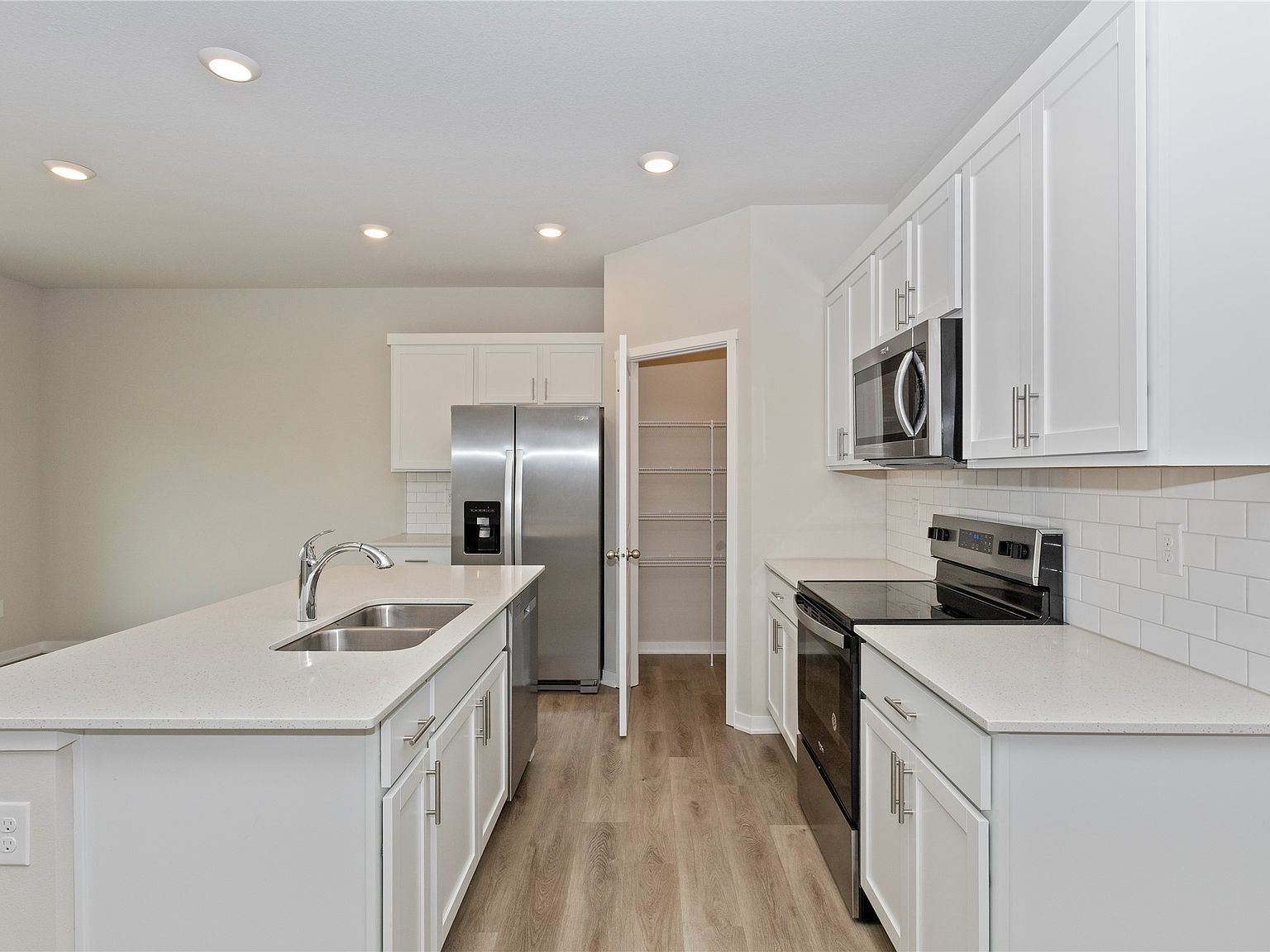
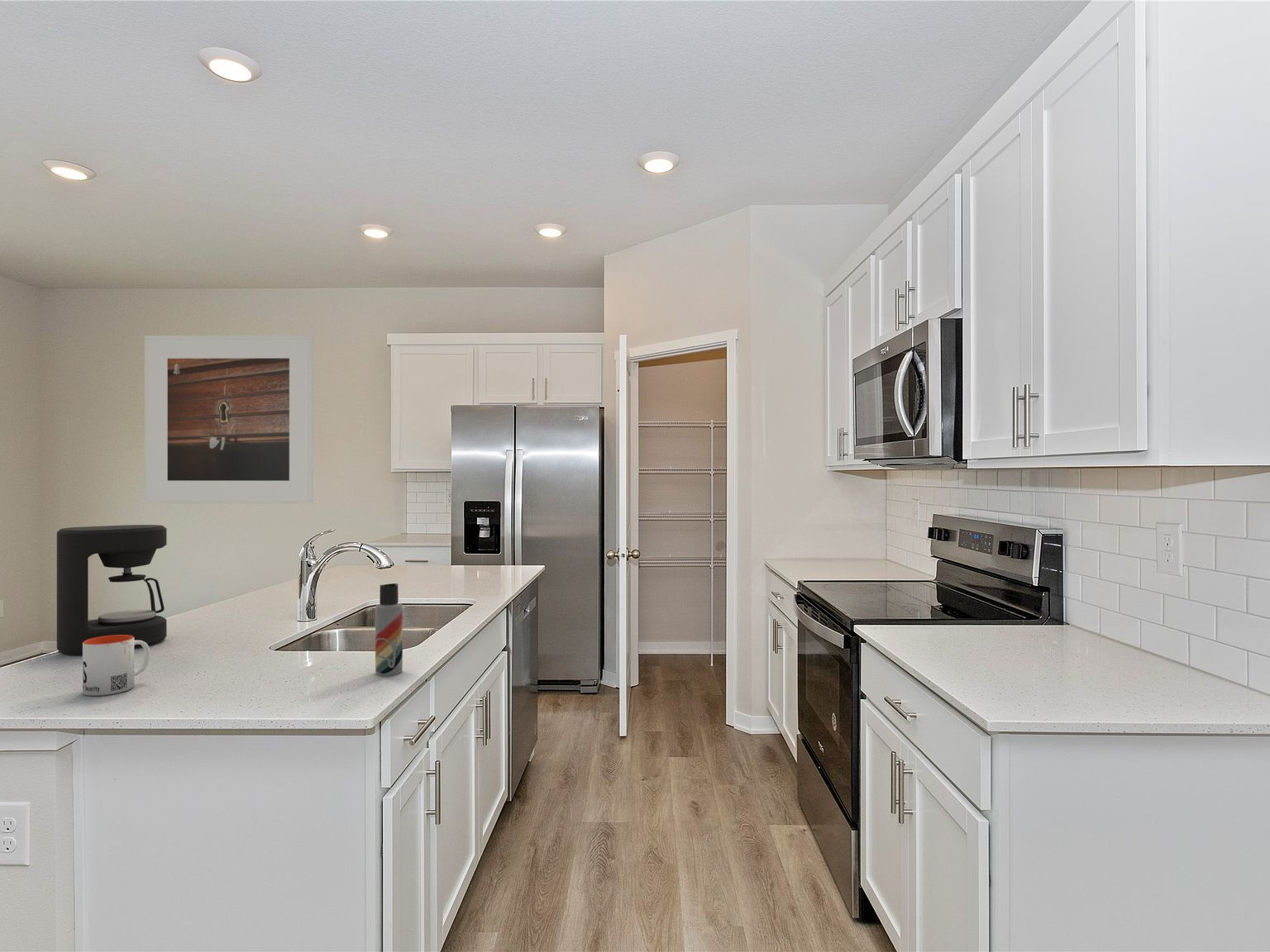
+ coffee maker [56,524,168,656]
+ lotion bottle [375,583,403,677]
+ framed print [144,335,313,504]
+ mug [82,635,151,697]
